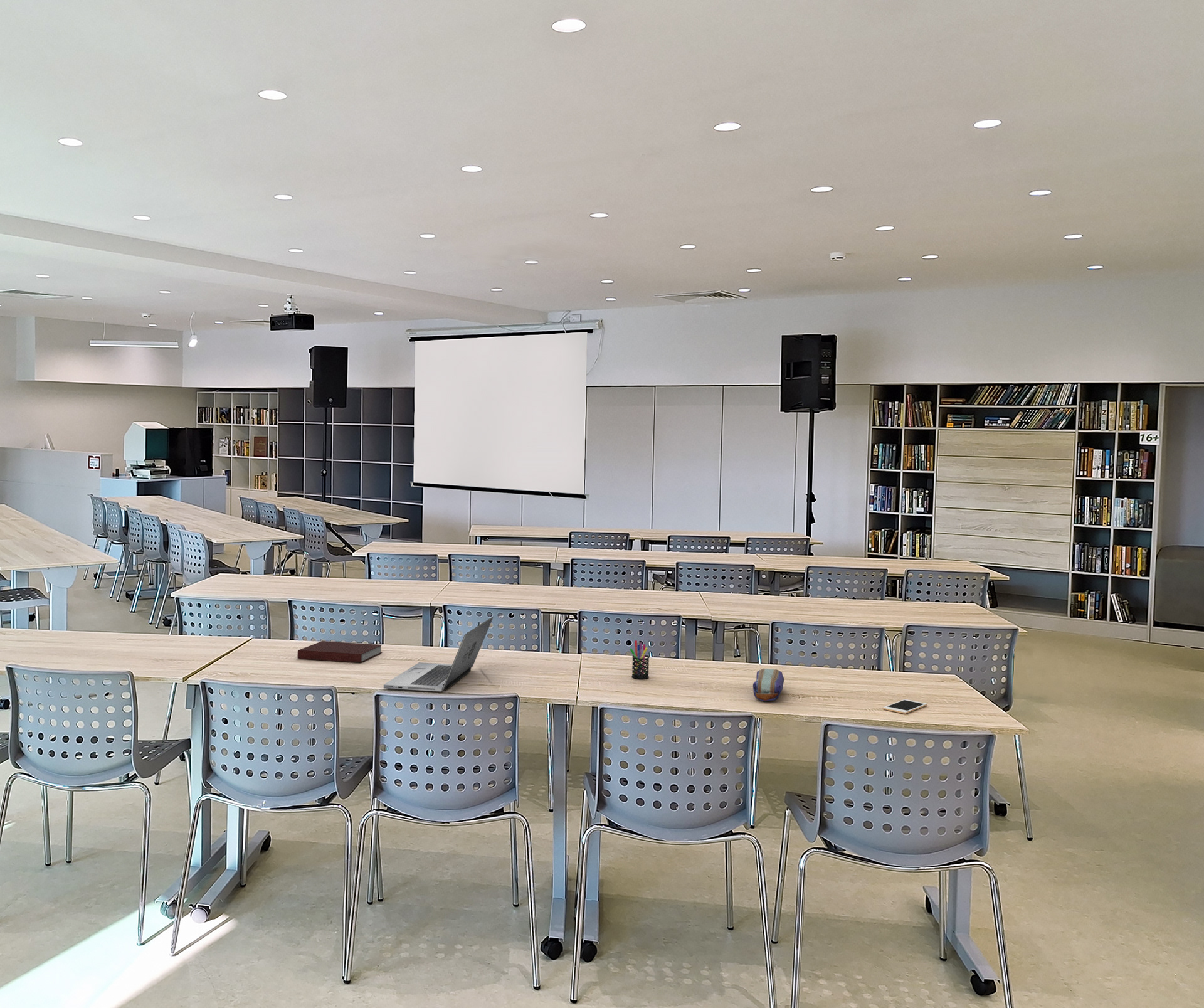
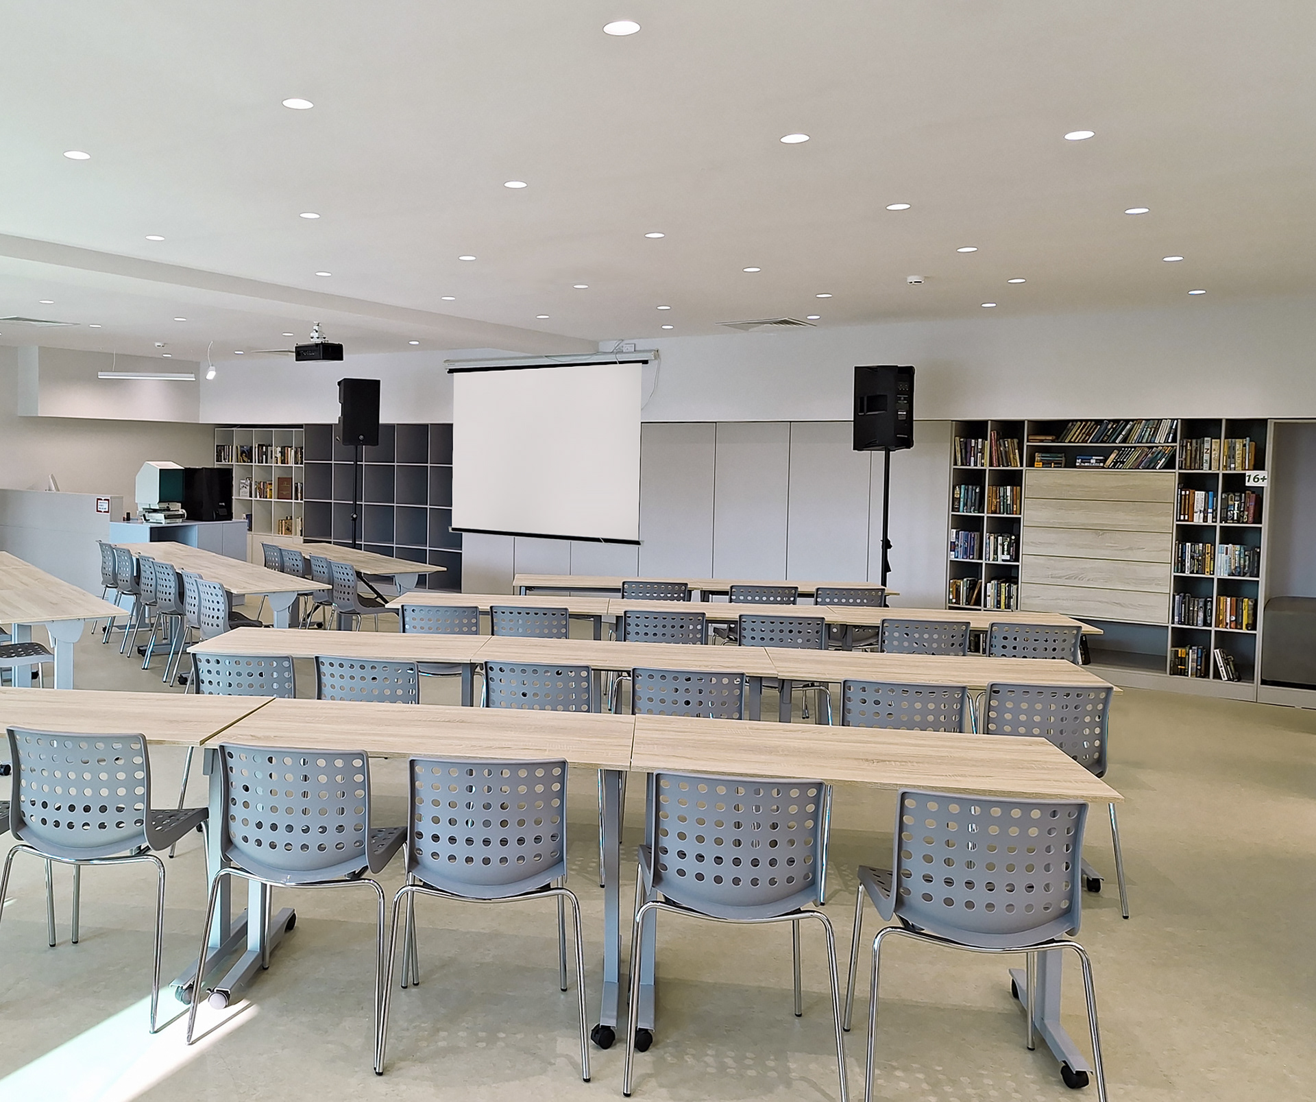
- cell phone [882,699,927,714]
- notebook [297,640,383,663]
- laptop [383,617,494,692]
- pen holder [629,640,650,679]
- pencil case [752,668,784,702]
